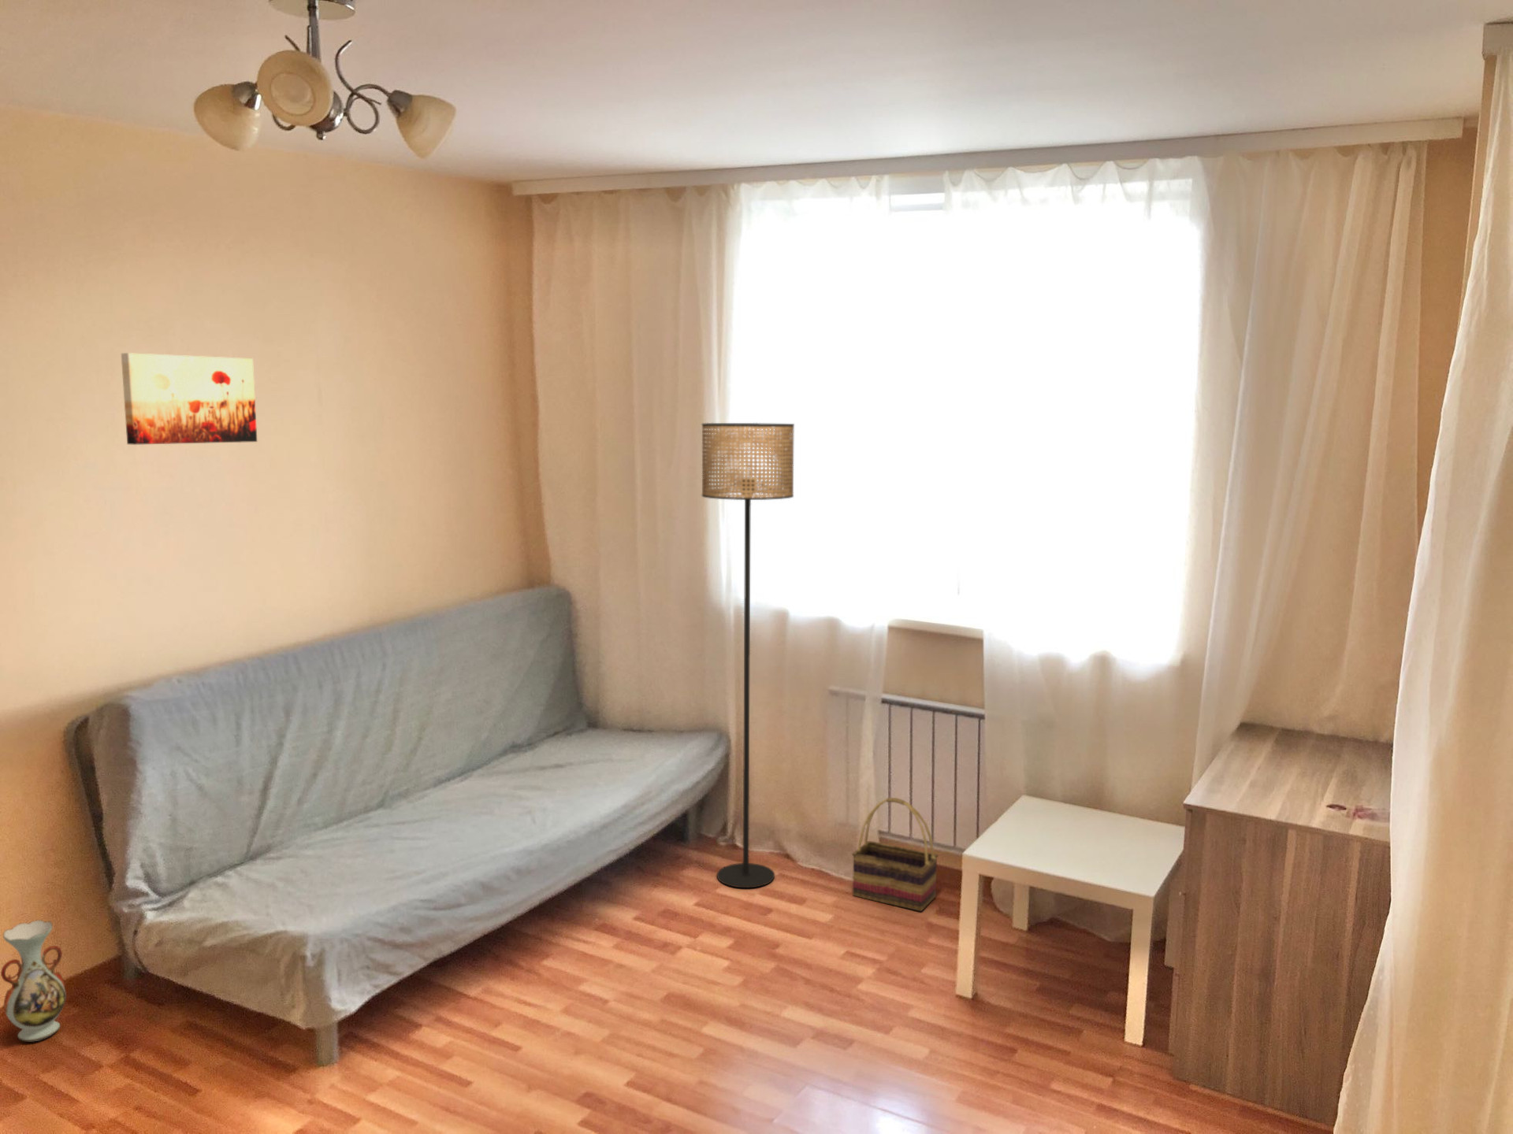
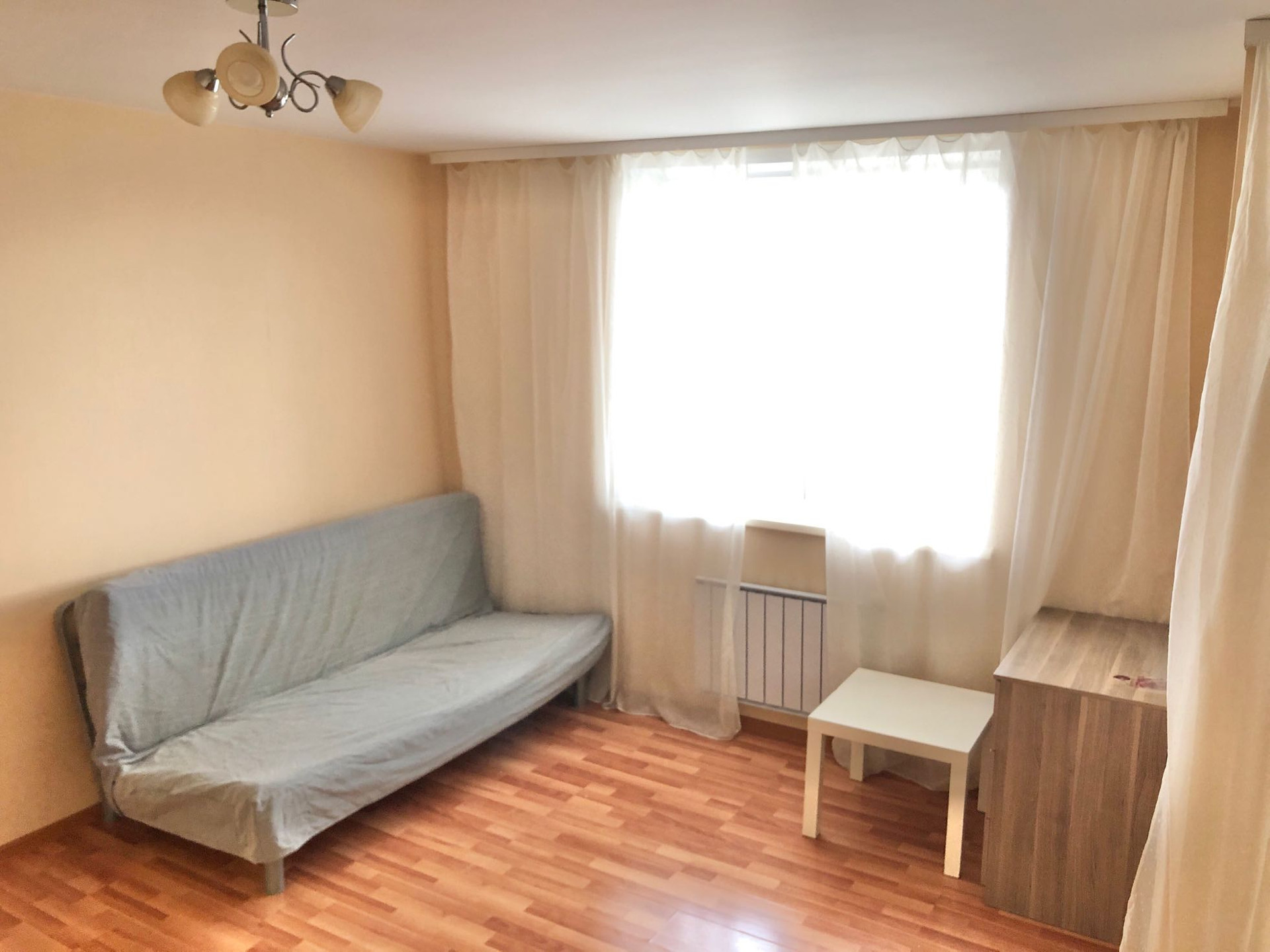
- floor lamp [702,422,795,889]
- wall art [120,353,257,446]
- basket [851,797,939,912]
- vase [0,920,67,1042]
